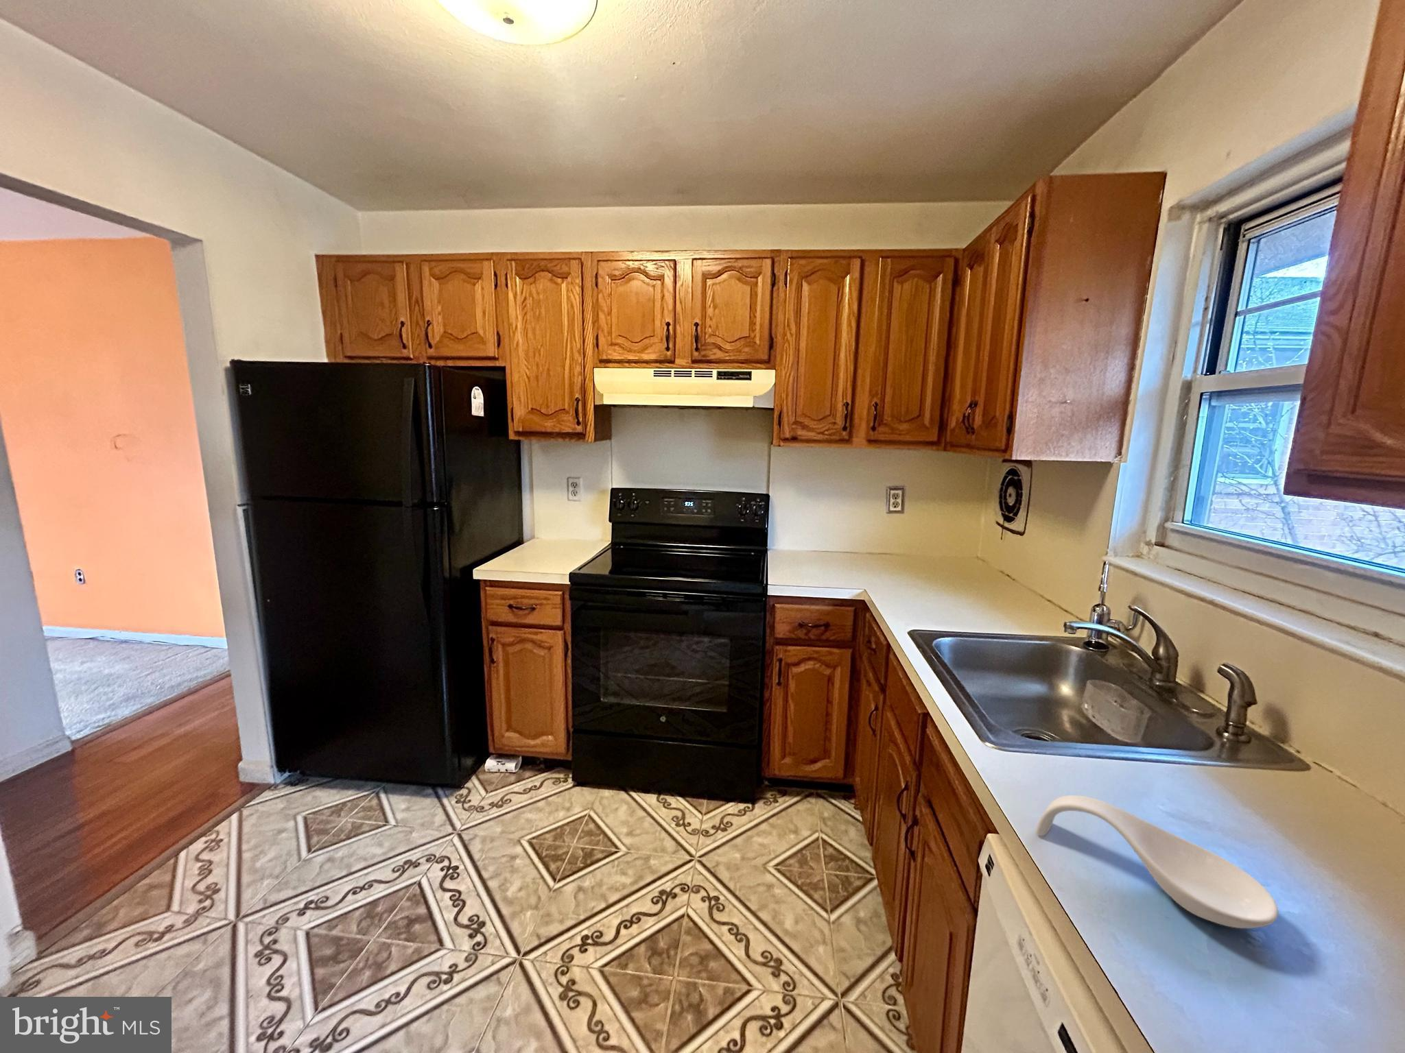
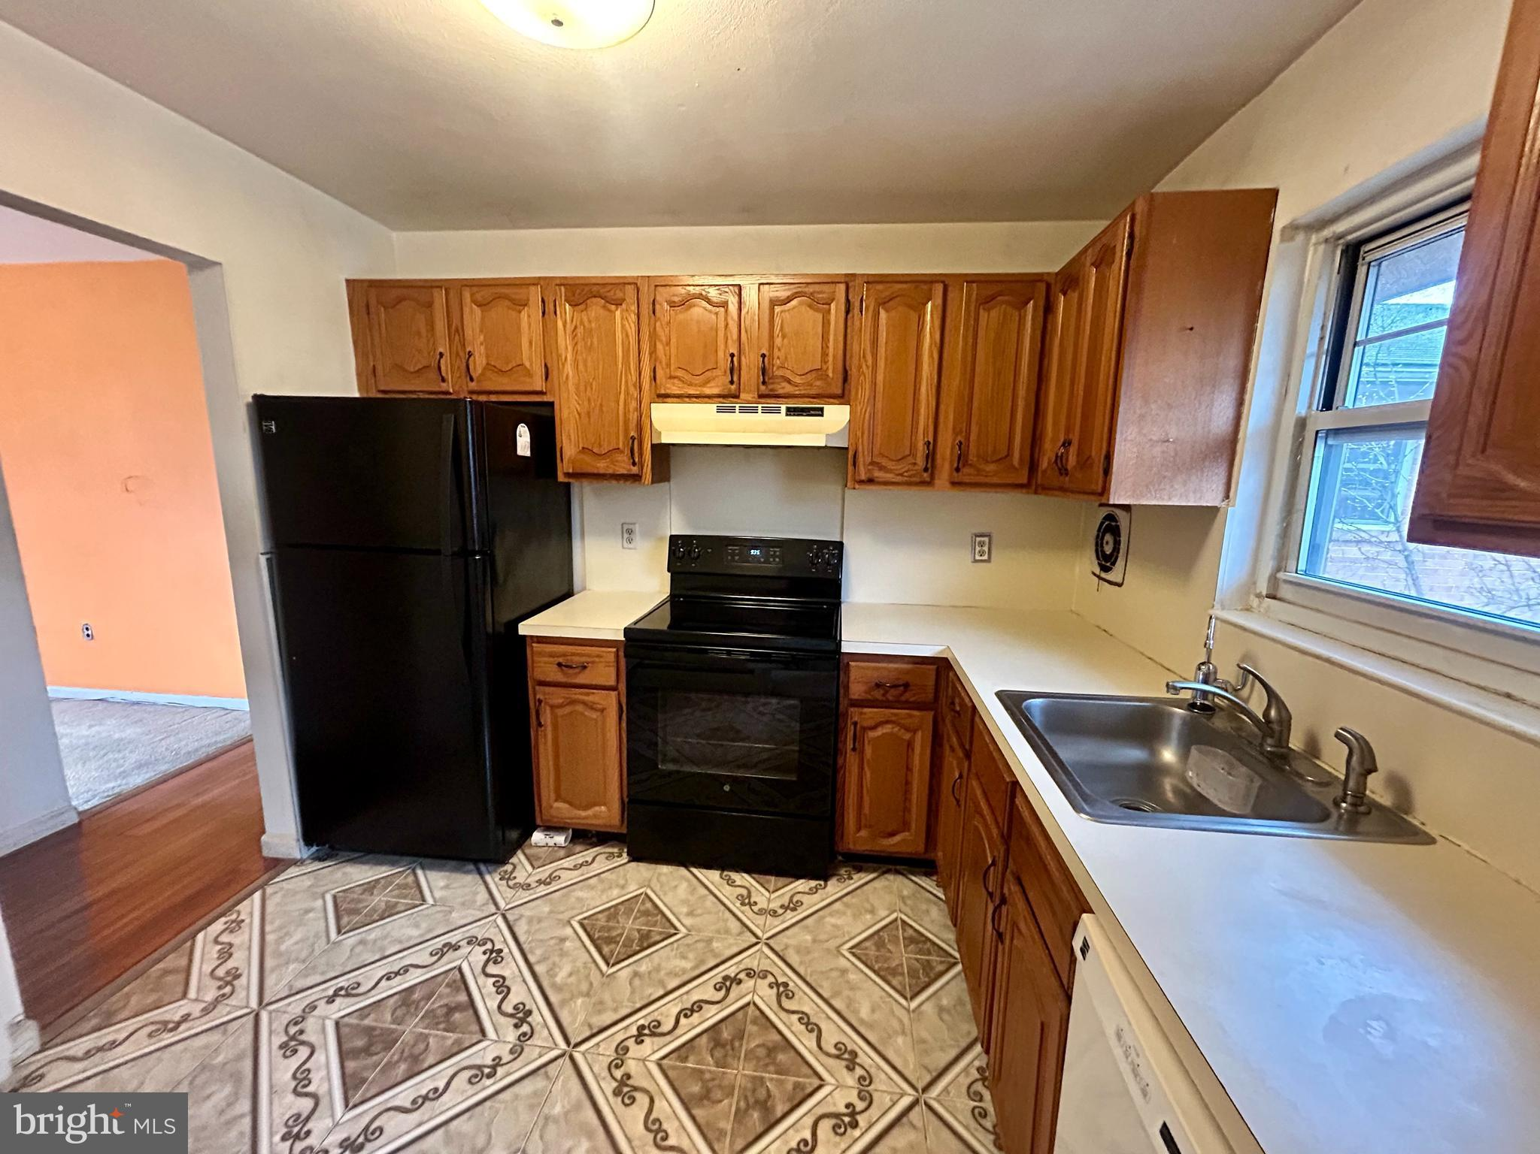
- spoon rest [1035,794,1279,929]
